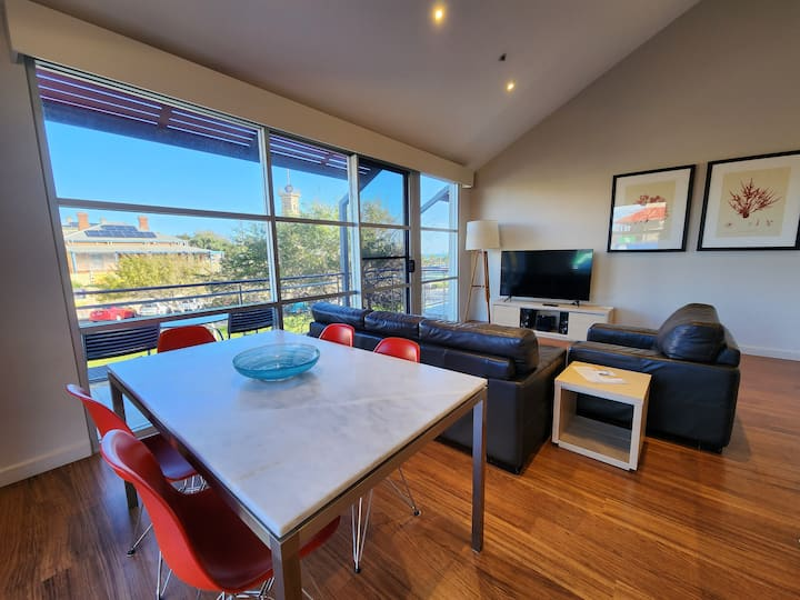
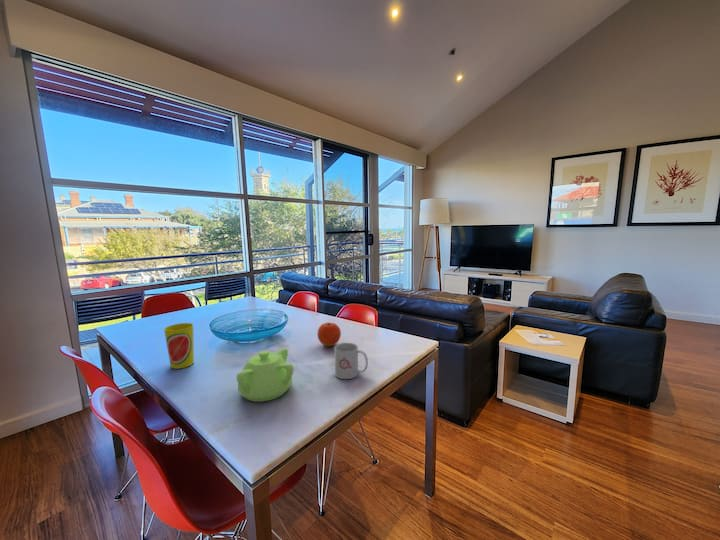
+ teapot [236,347,295,403]
+ cup [163,322,195,370]
+ mug [333,342,369,380]
+ fruit [316,322,342,347]
